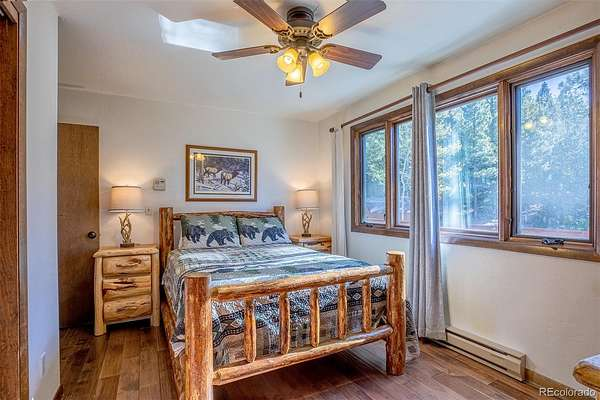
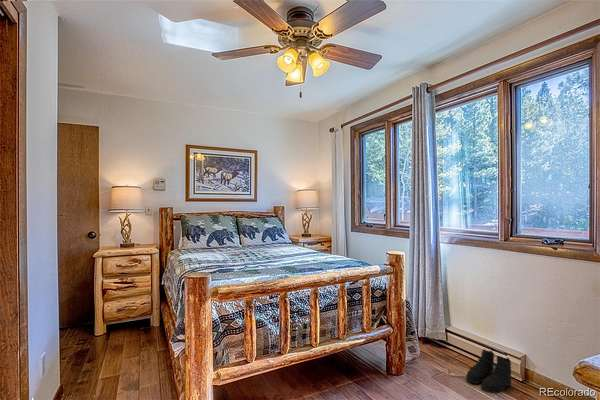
+ boots [465,348,512,394]
